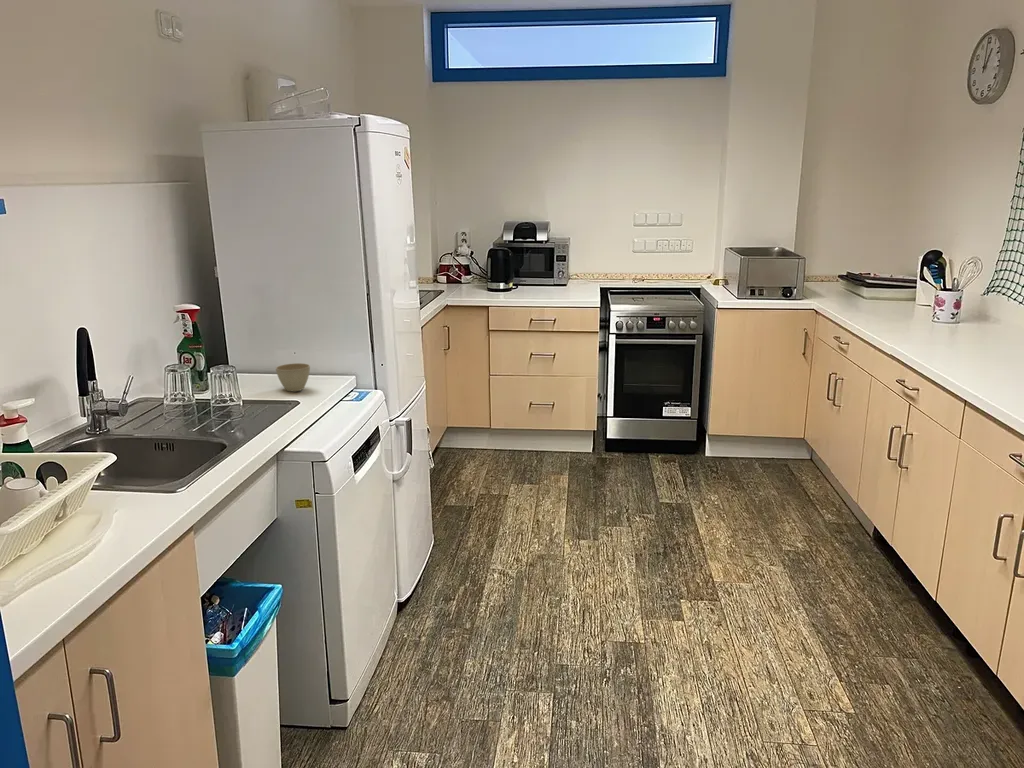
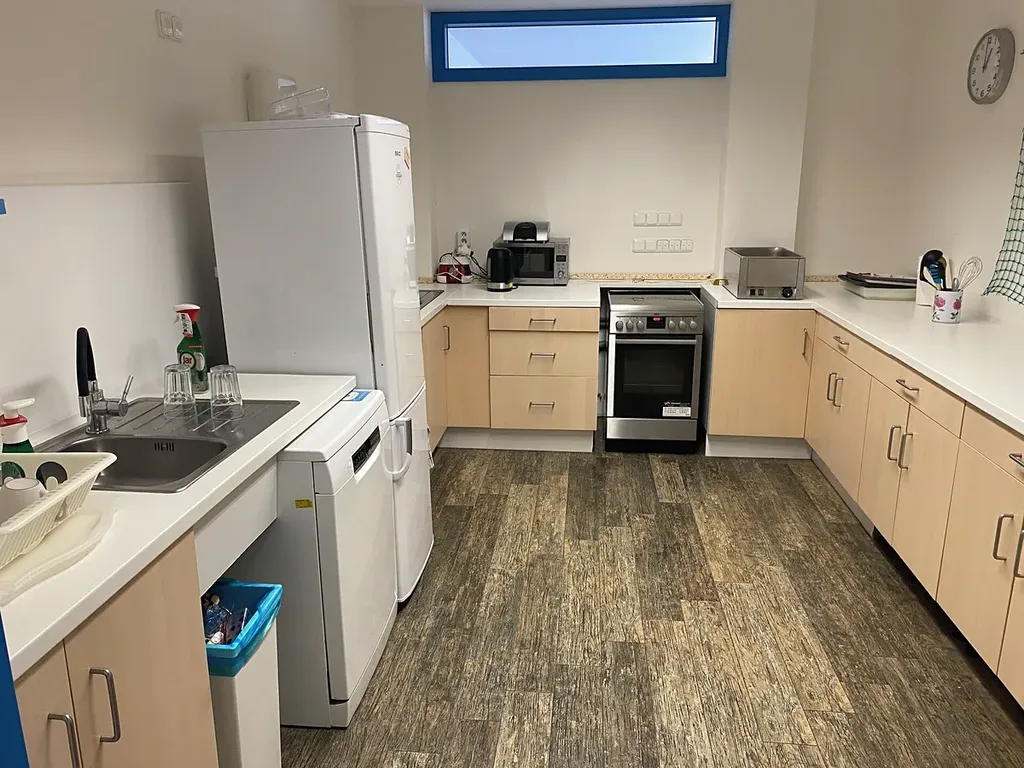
- flower pot [275,362,311,392]
